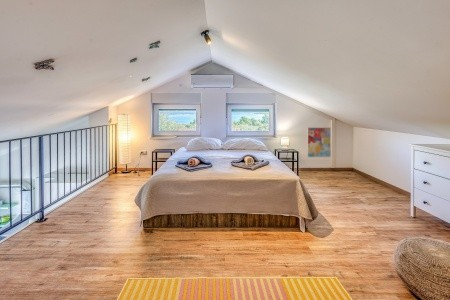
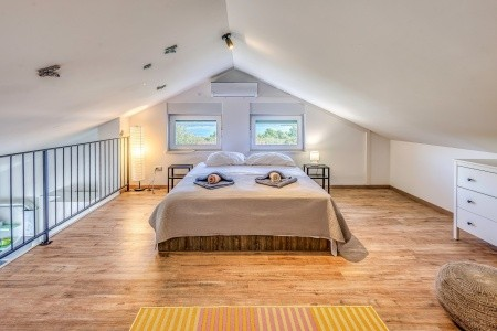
- wall art [306,126,332,158]
